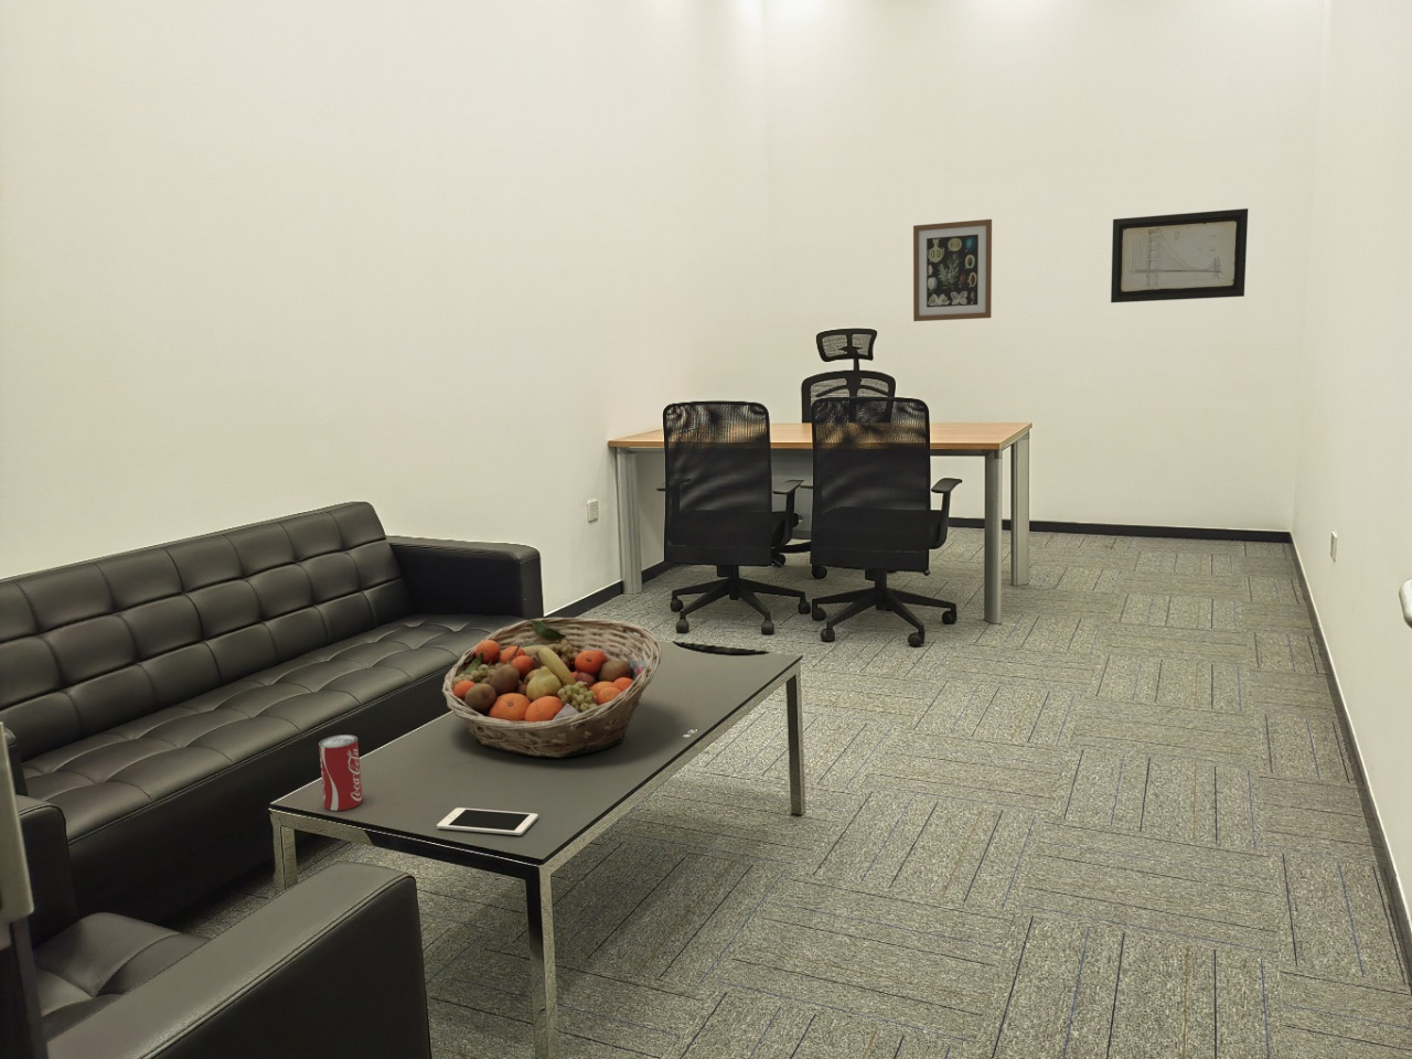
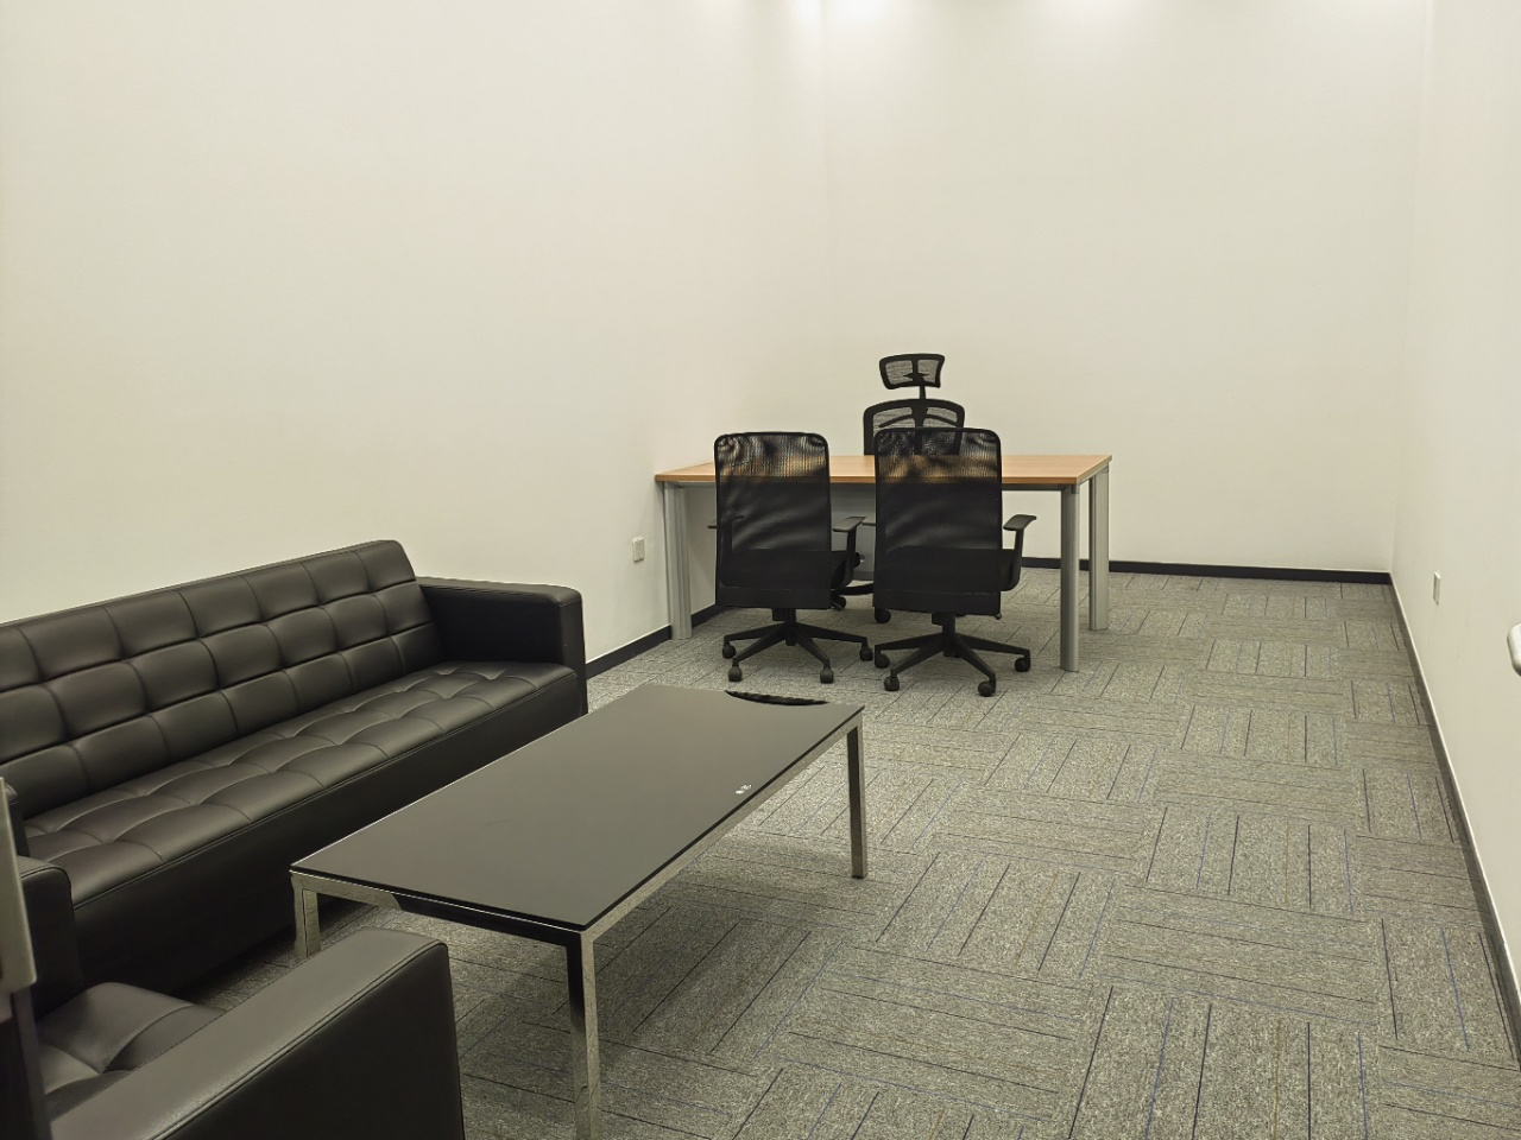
- wall art [913,218,993,323]
- fruit basket [440,616,663,759]
- wall art [1110,207,1249,305]
- cell phone [436,806,539,837]
- beverage can [318,733,364,812]
